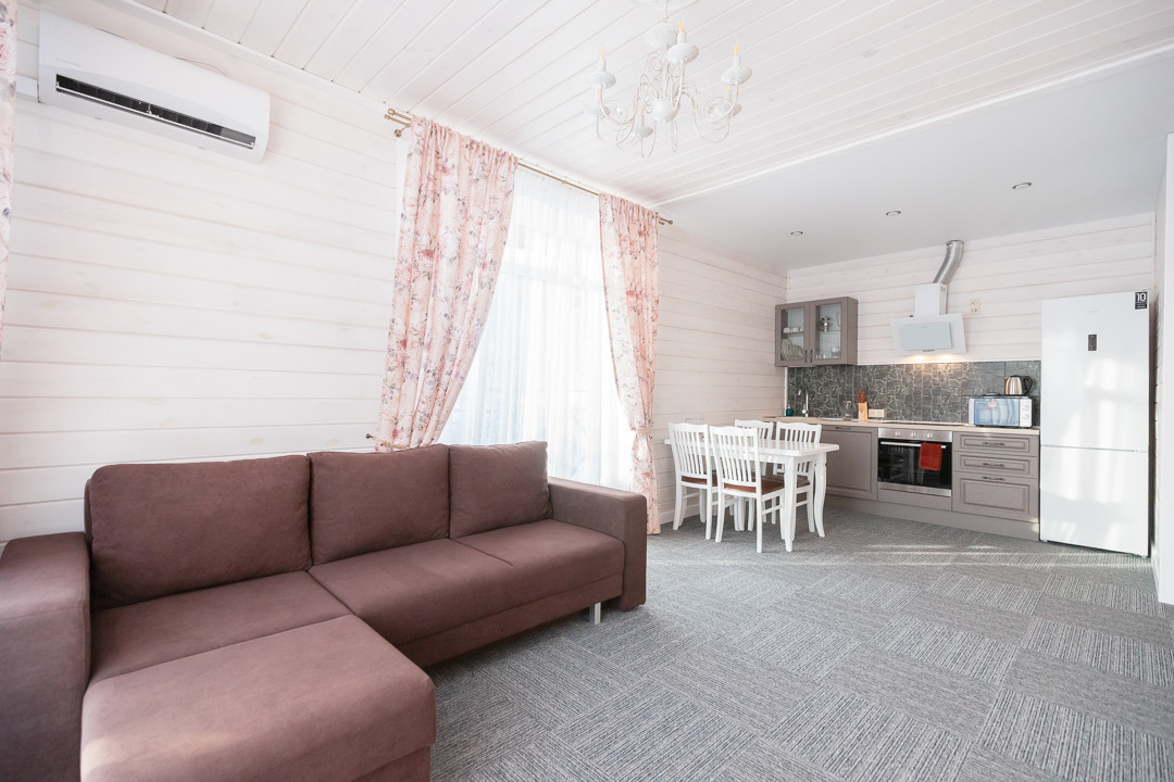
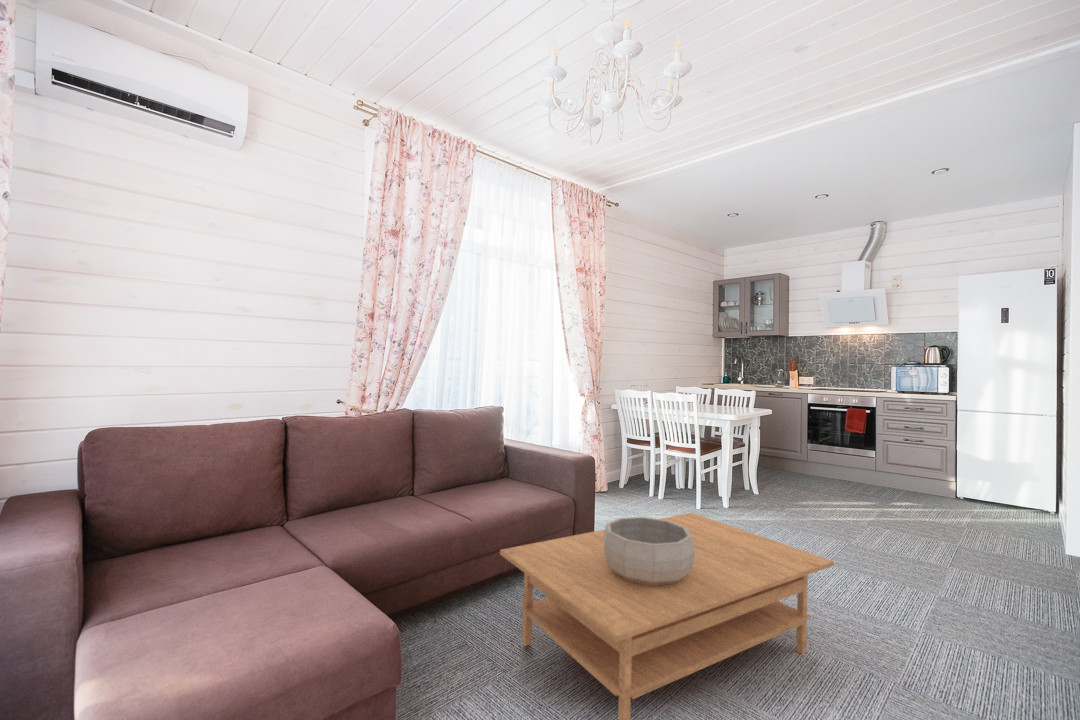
+ decorative bowl [603,516,695,586]
+ coffee table [499,512,835,720]
